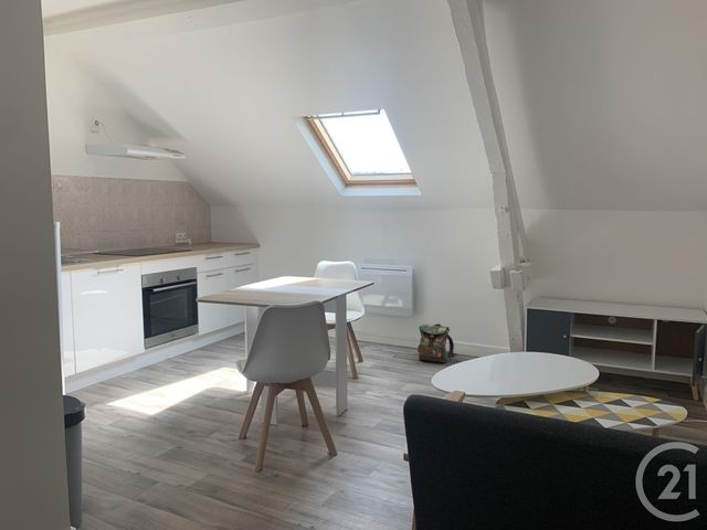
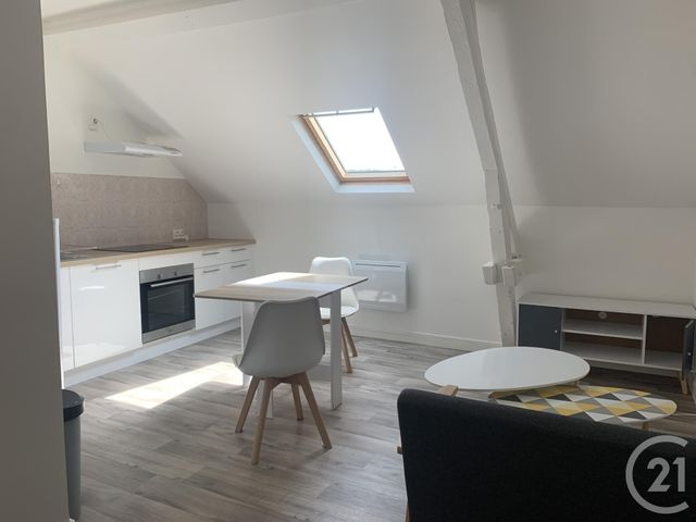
- backpack [416,322,457,363]
